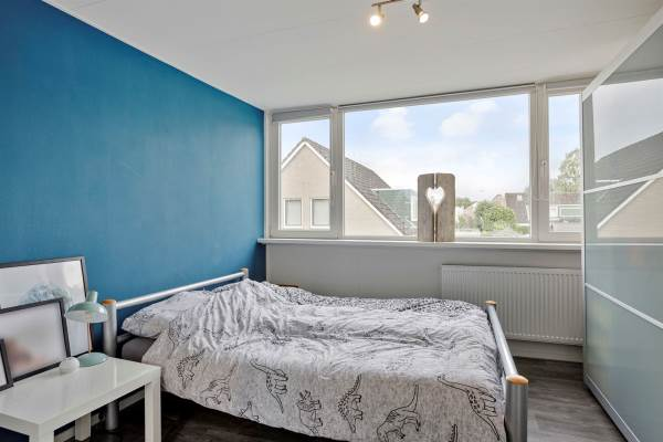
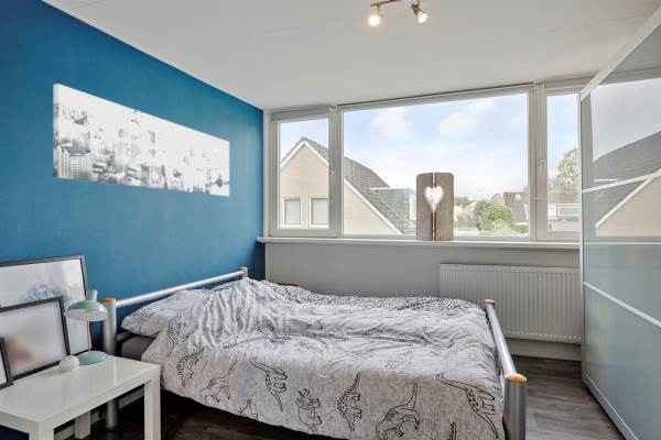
+ wall art [52,82,230,197]
